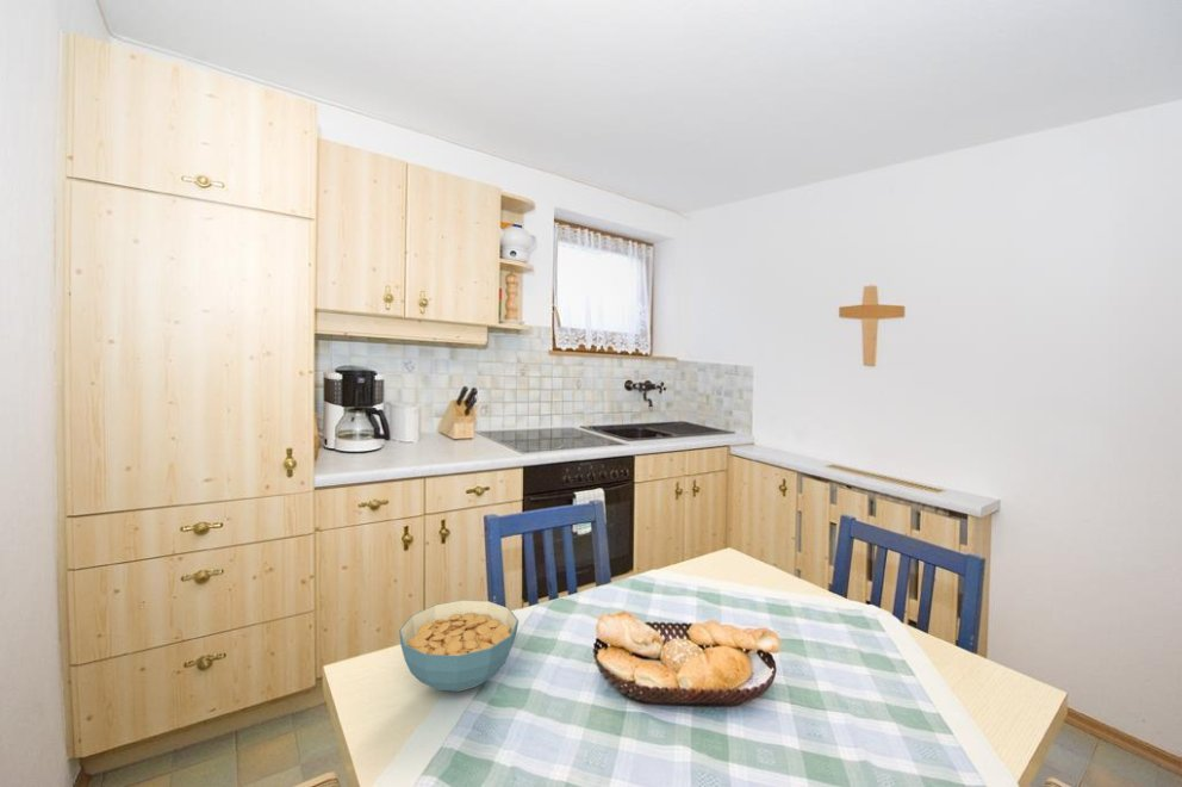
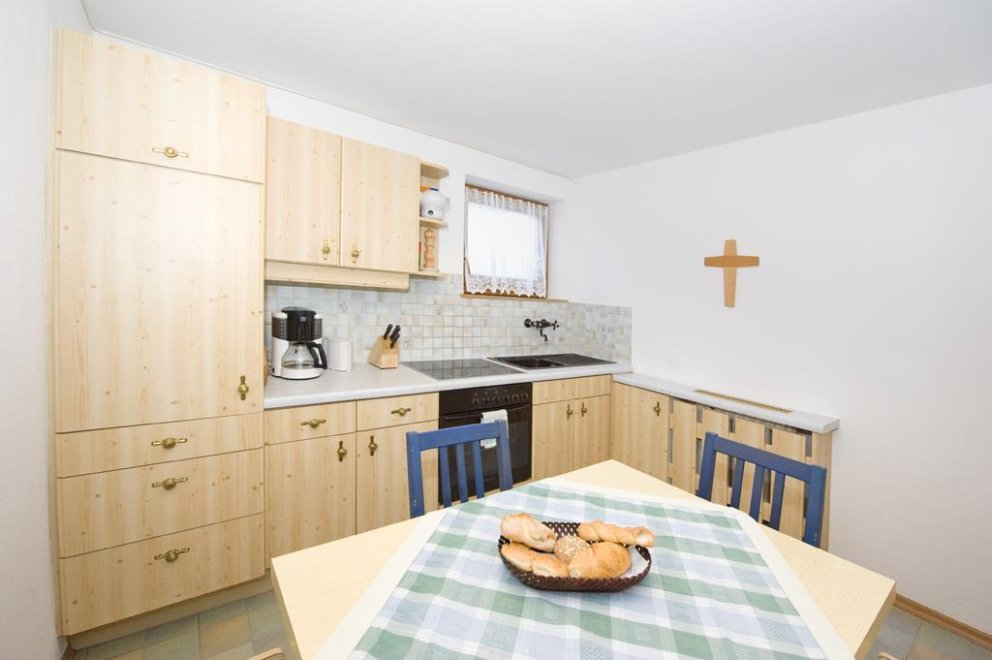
- cereal bowl [398,599,520,693]
